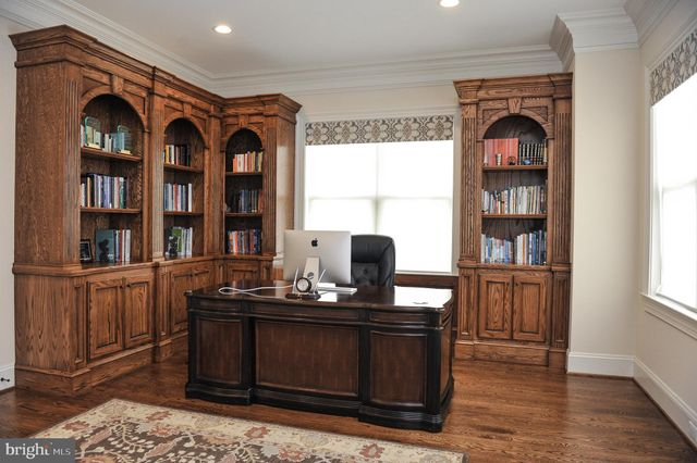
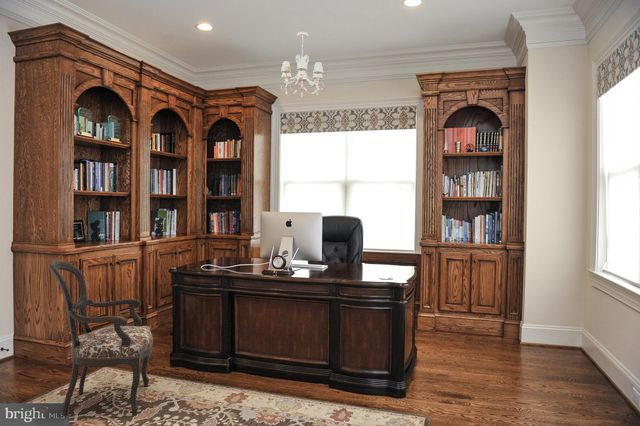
+ armchair [48,260,154,417]
+ chandelier [280,31,324,97]
